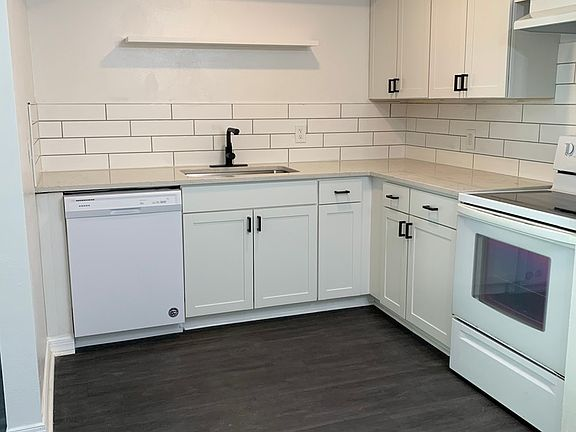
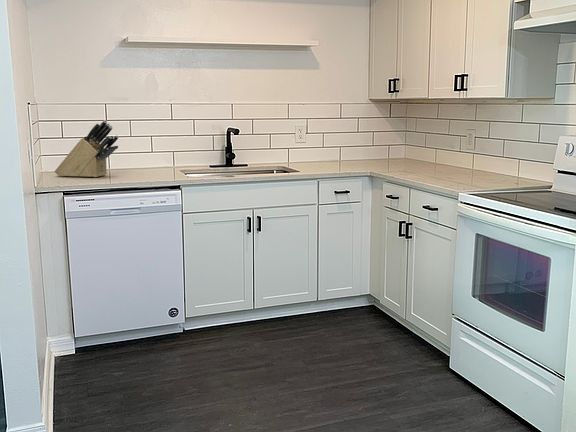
+ knife block [54,119,120,178]
